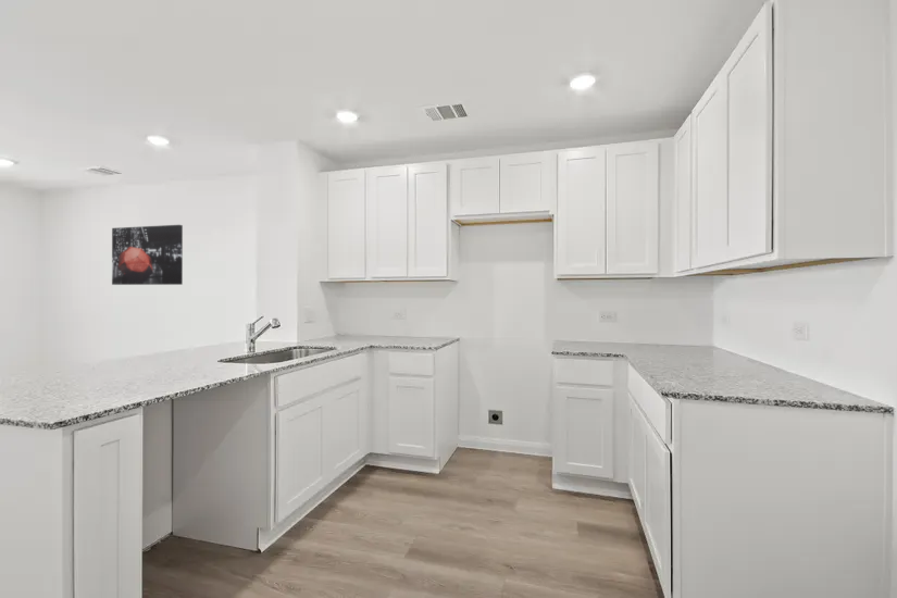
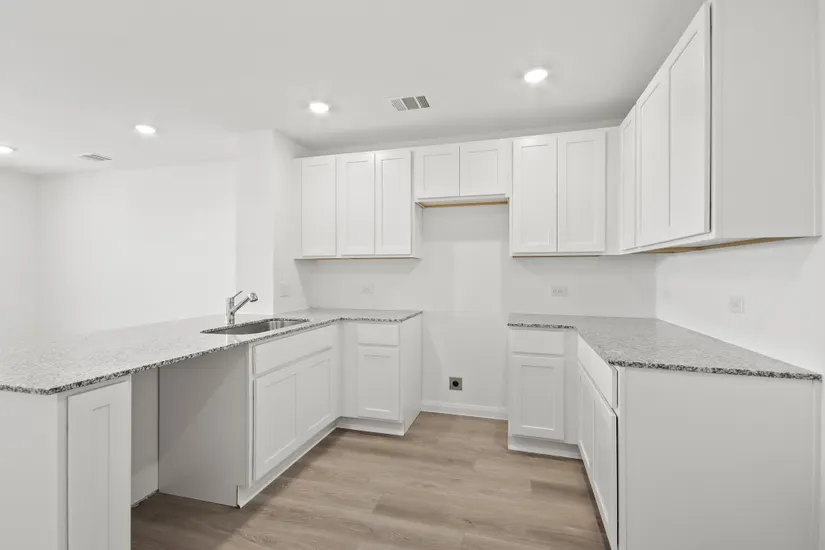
- wall art [111,224,184,286]
